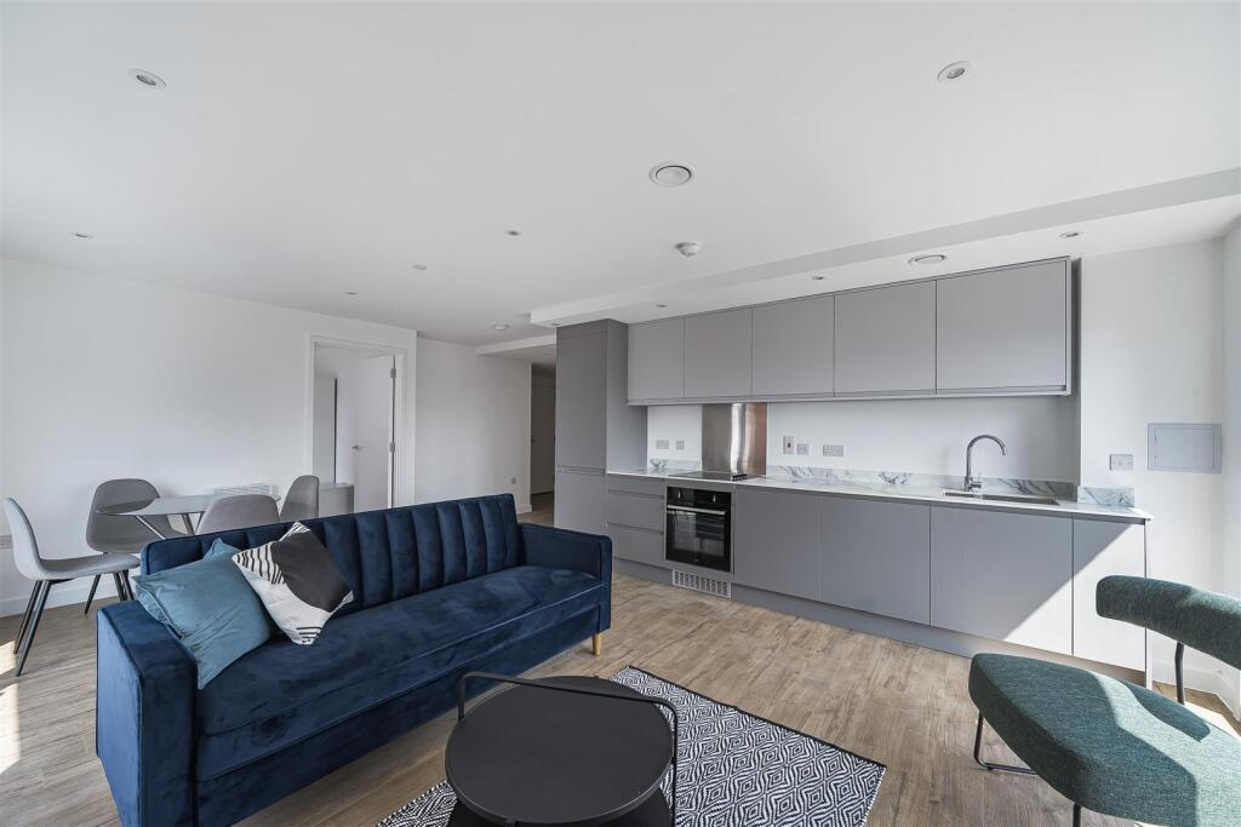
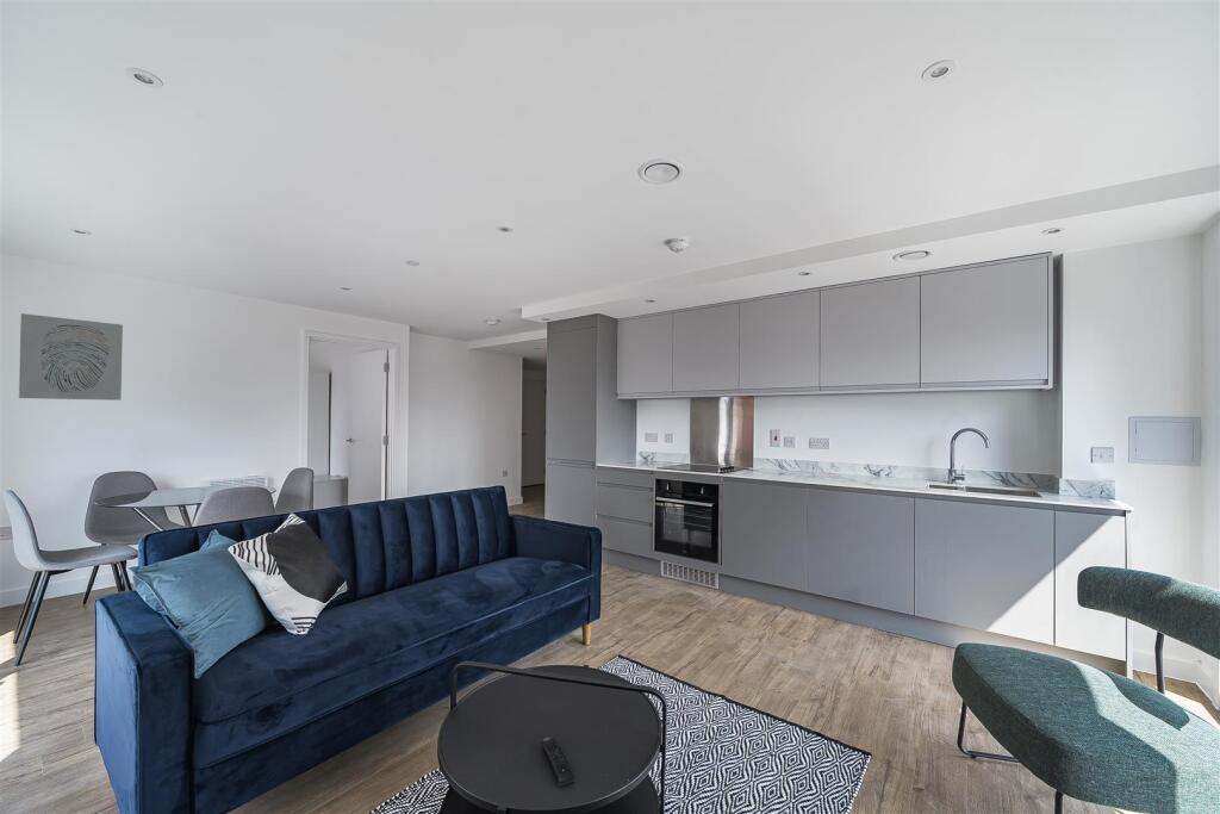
+ remote control [540,737,575,788]
+ wall art [18,312,124,402]
